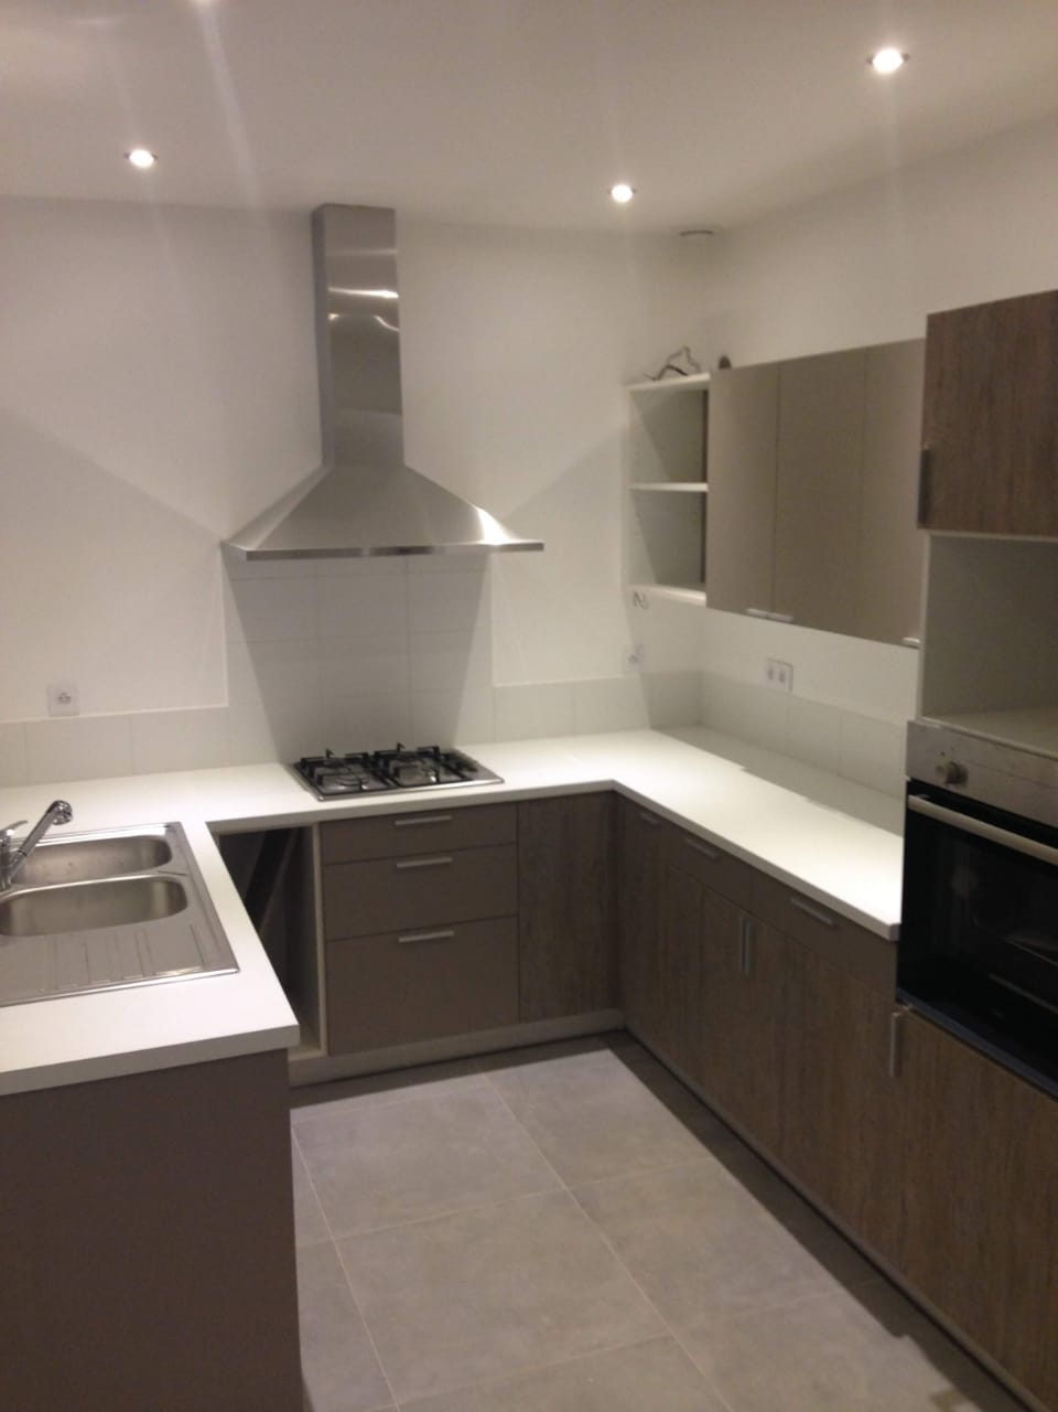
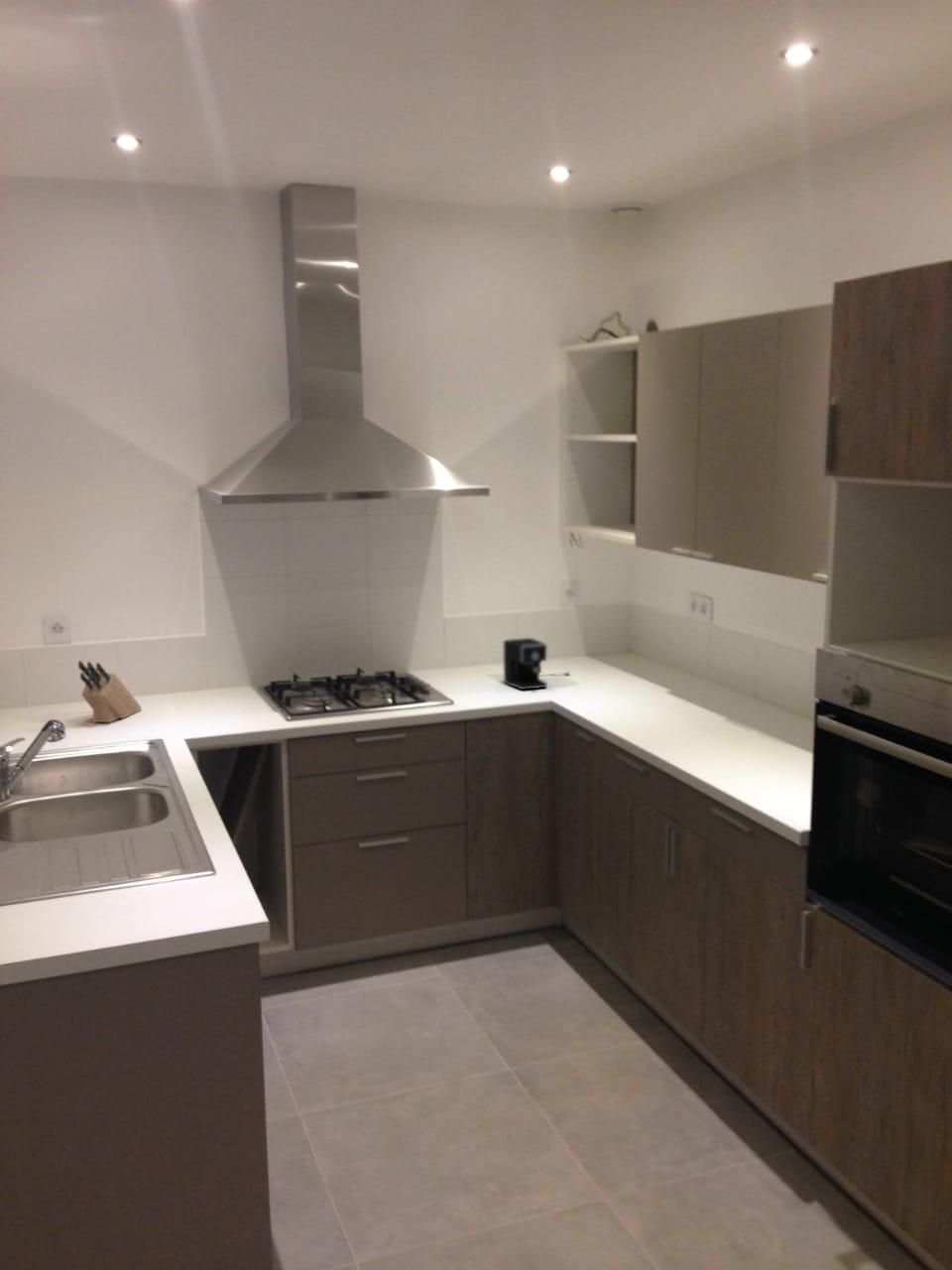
+ coffee maker [503,637,571,691]
+ knife block [77,660,143,723]
